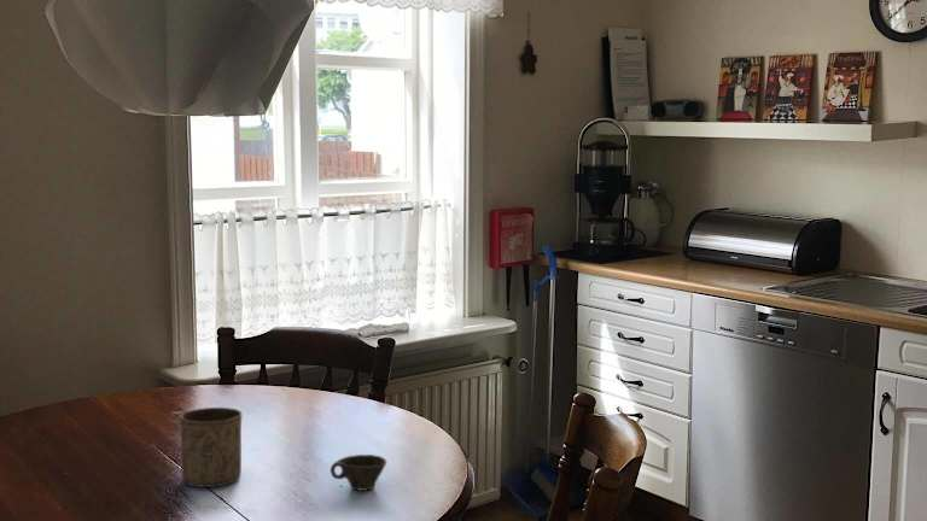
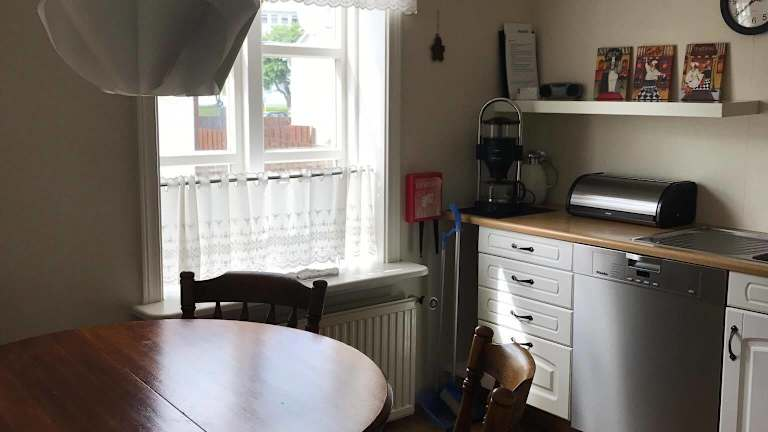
- cup [179,406,243,488]
- cup [330,453,387,492]
